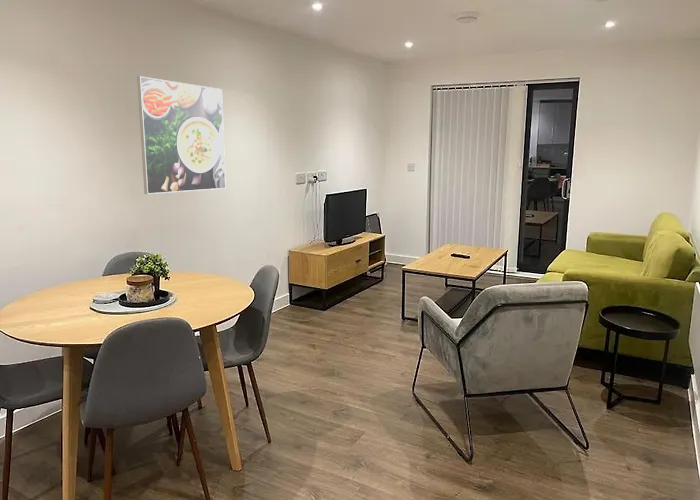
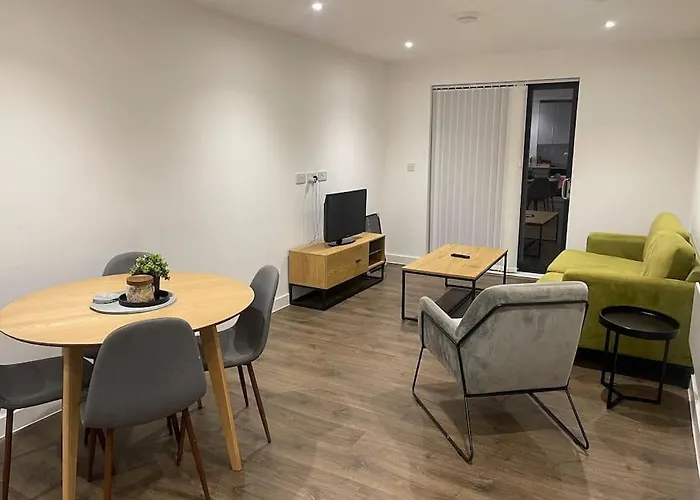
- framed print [136,75,227,195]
